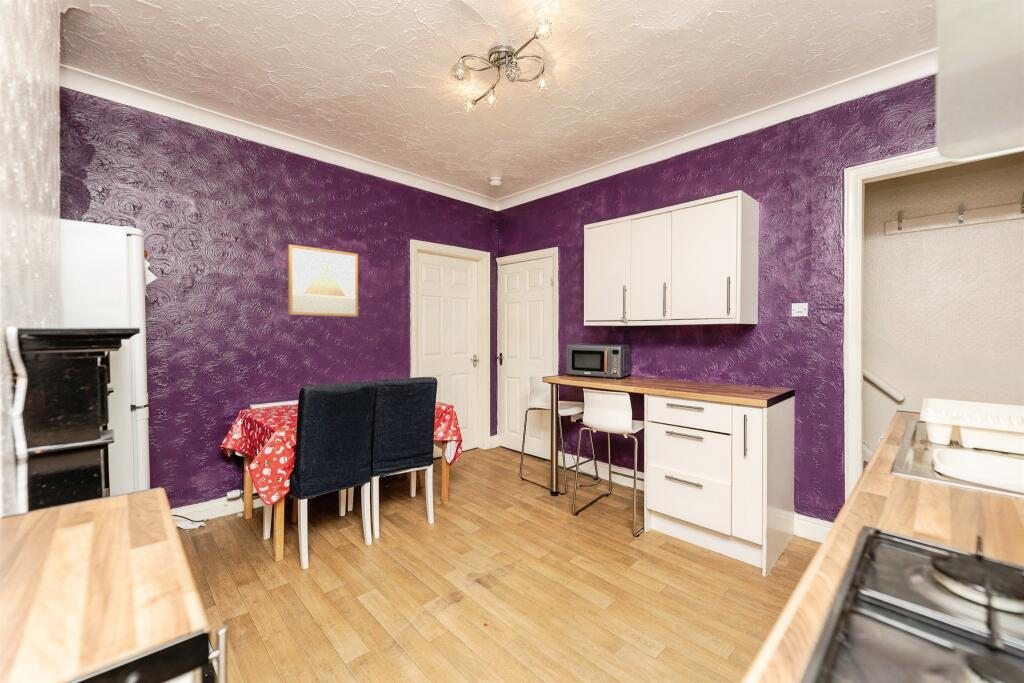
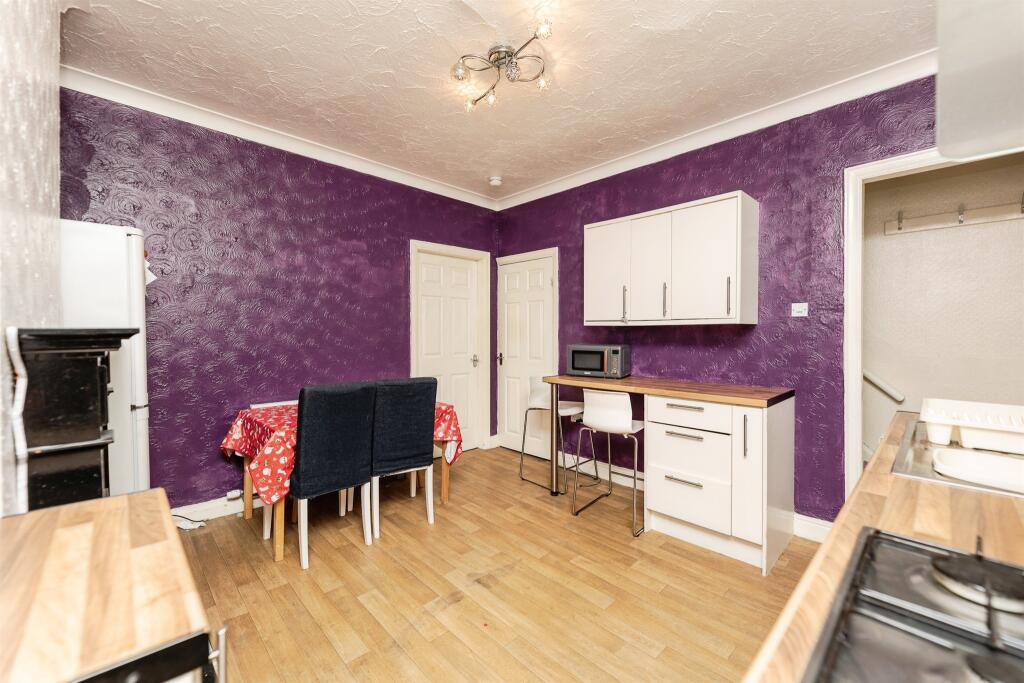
- wall art [287,243,359,318]
